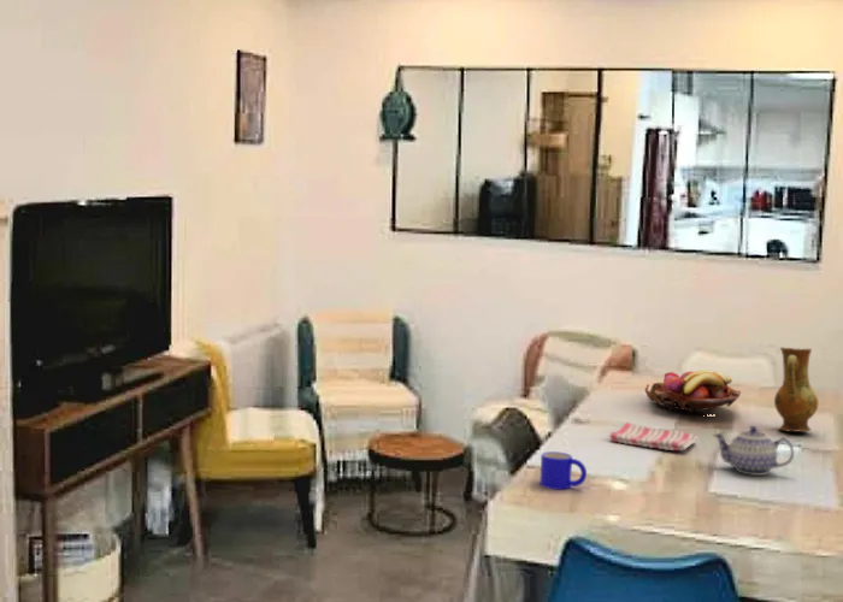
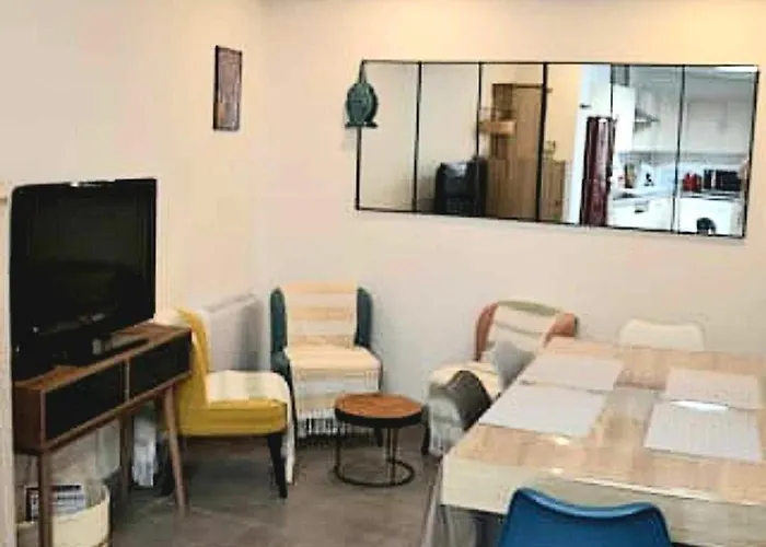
- ceramic jug [773,346,820,433]
- mug [538,450,588,491]
- fruit basket [644,370,742,415]
- teapot [712,425,795,477]
- dish towel [608,420,698,452]
